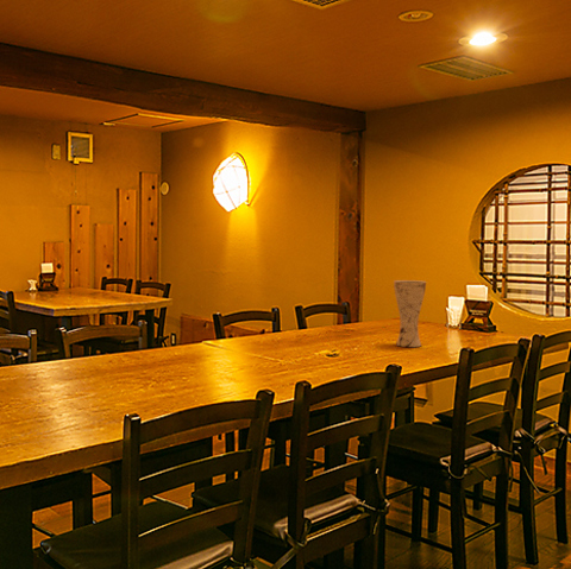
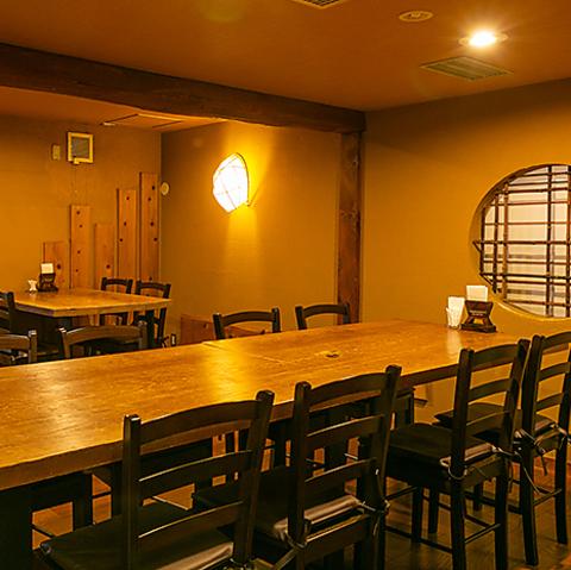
- vase [393,279,427,348]
